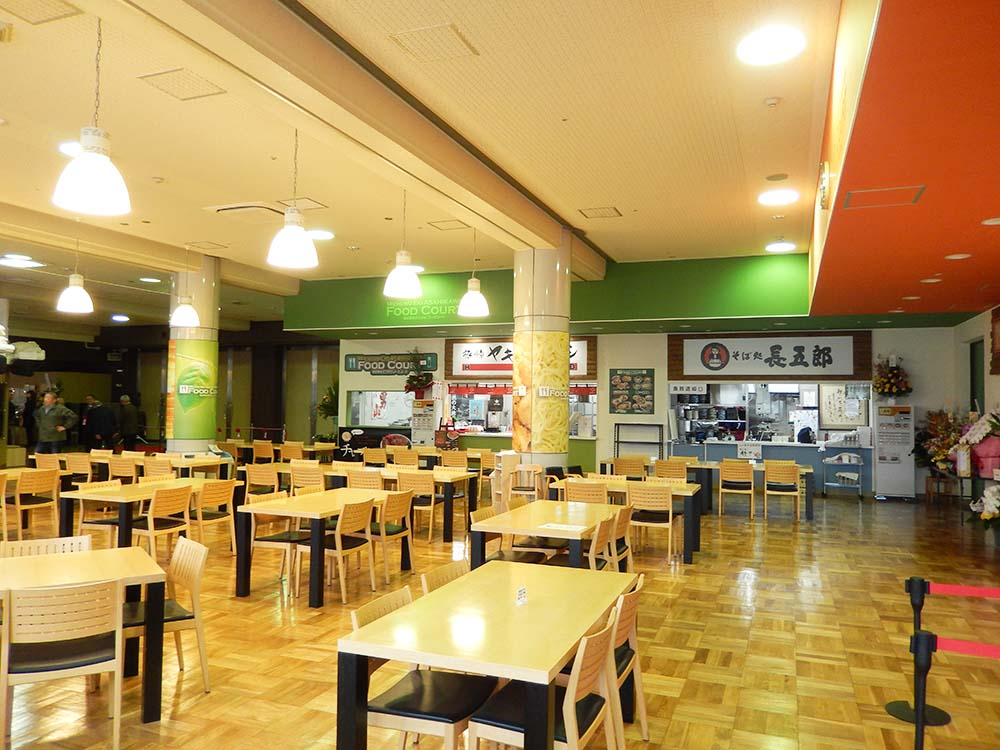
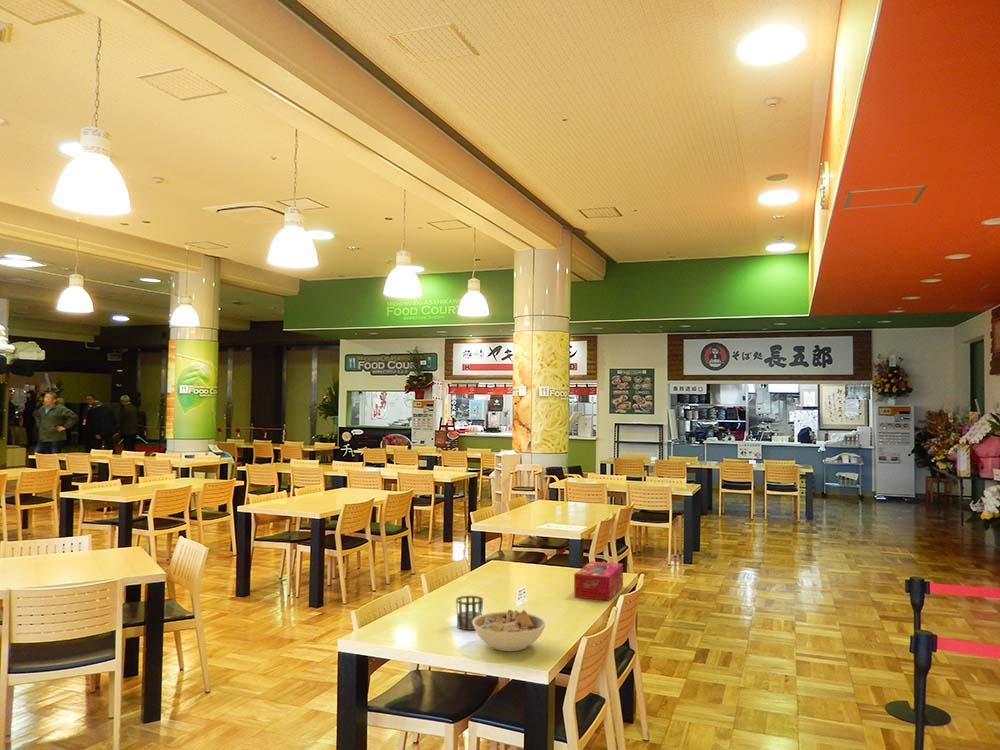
+ cup [455,595,484,631]
+ tissue box [573,561,624,602]
+ bowl [473,608,547,652]
